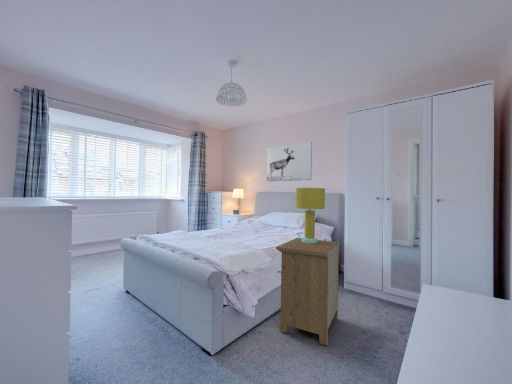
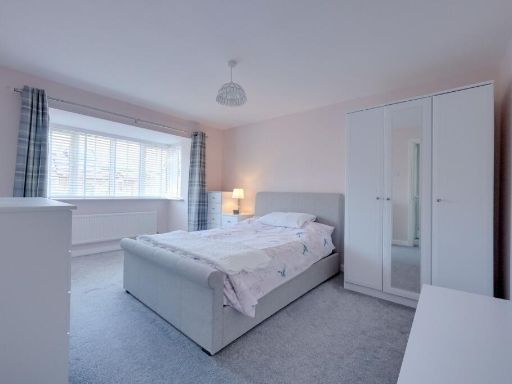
- wall art [266,141,313,183]
- table lamp [295,187,326,243]
- nightstand [275,237,340,346]
